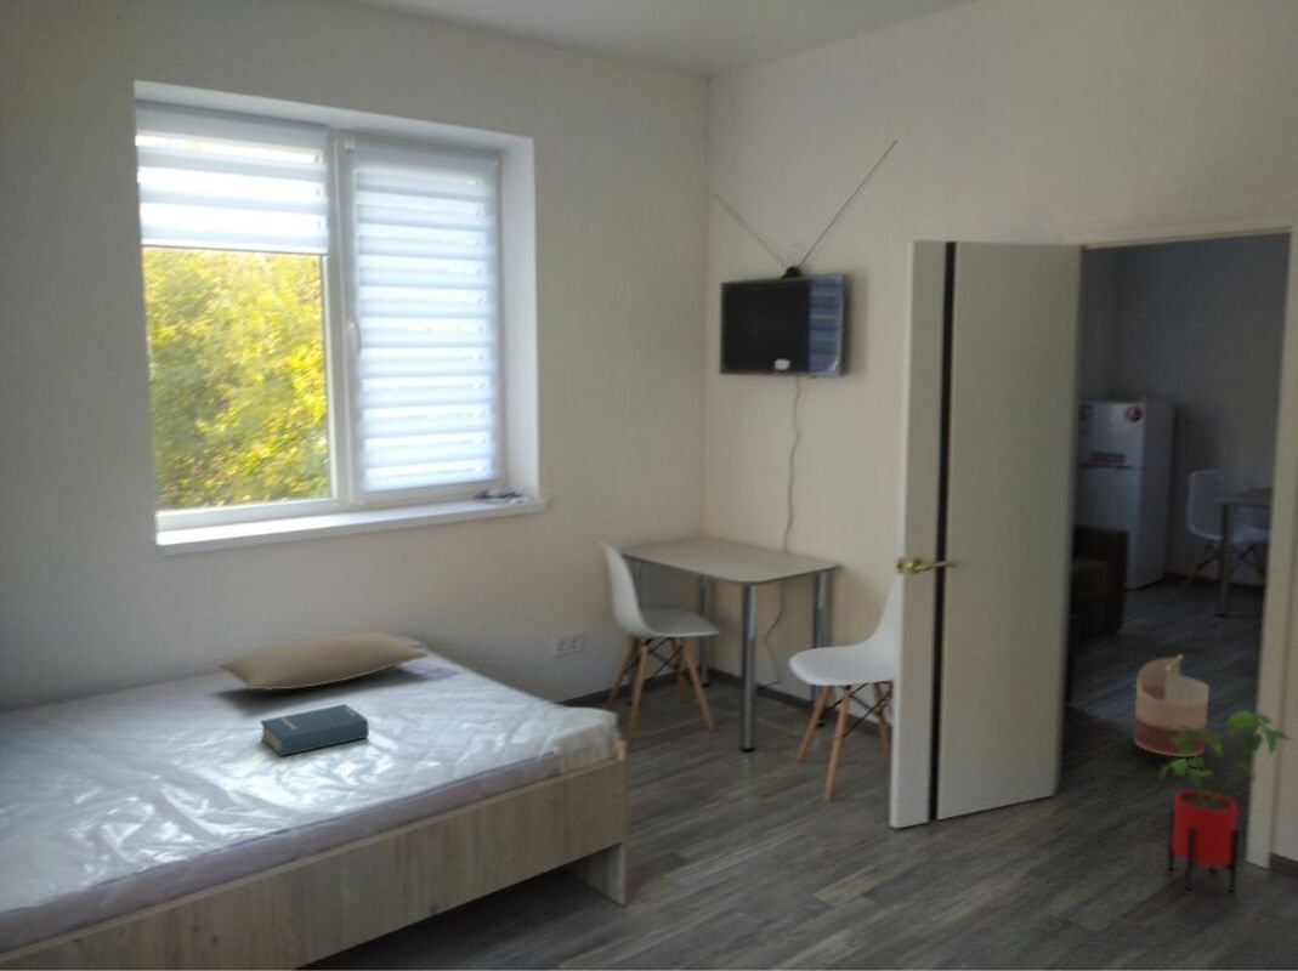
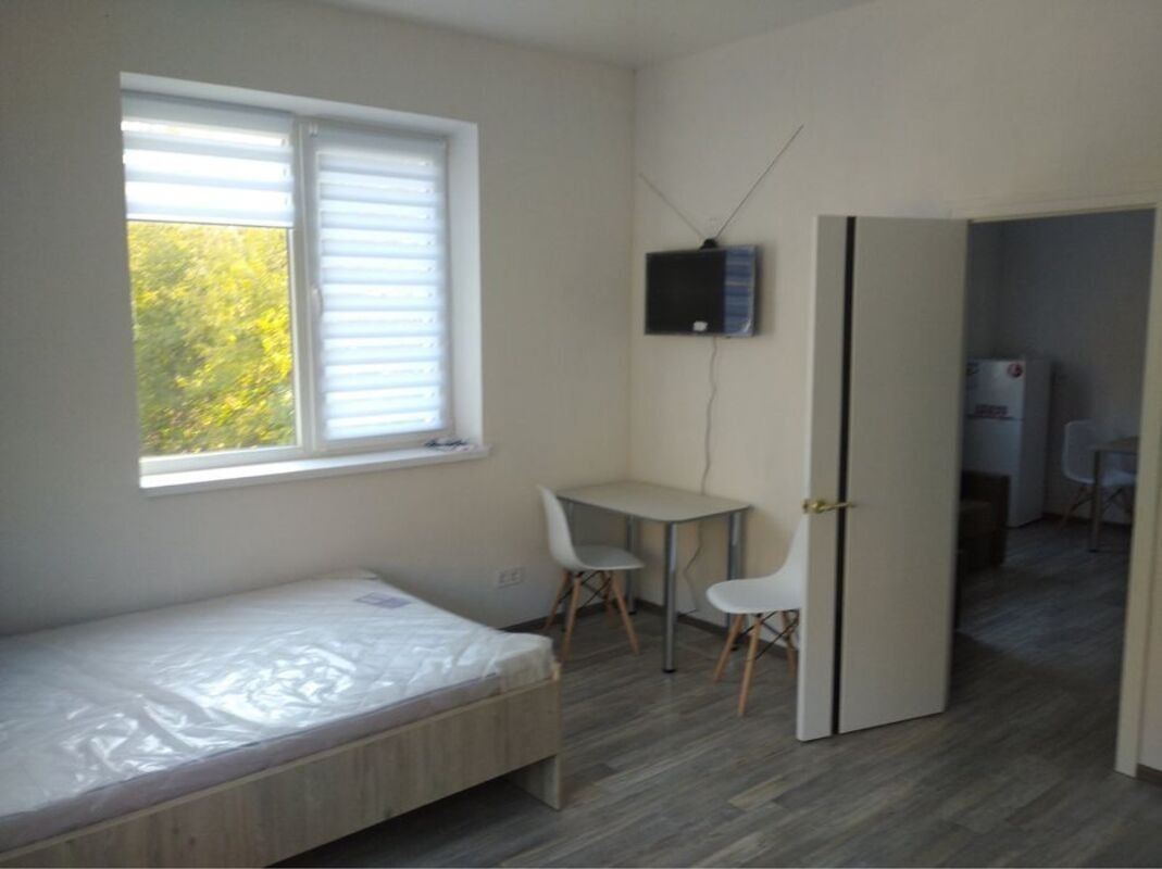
- hardback book [260,703,370,757]
- basket [1133,654,1211,757]
- house plant [1158,709,1294,892]
- pillow [217,631,430,692]
